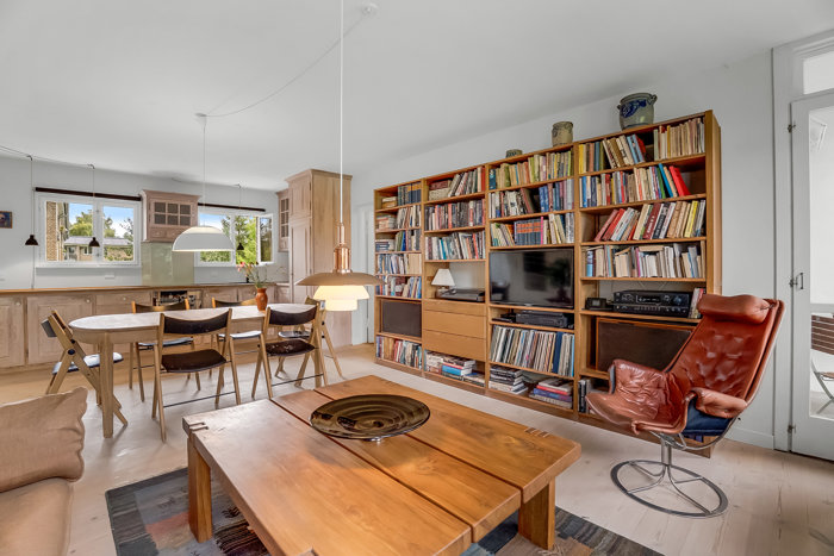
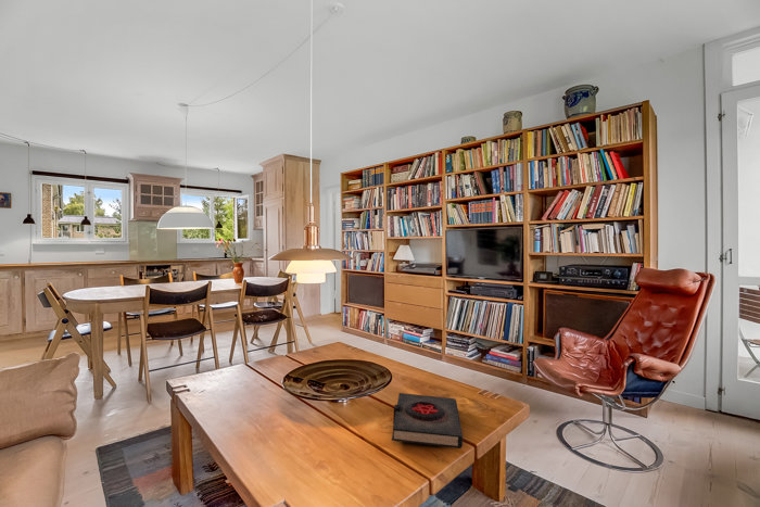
+ book [391,392,464,449]
